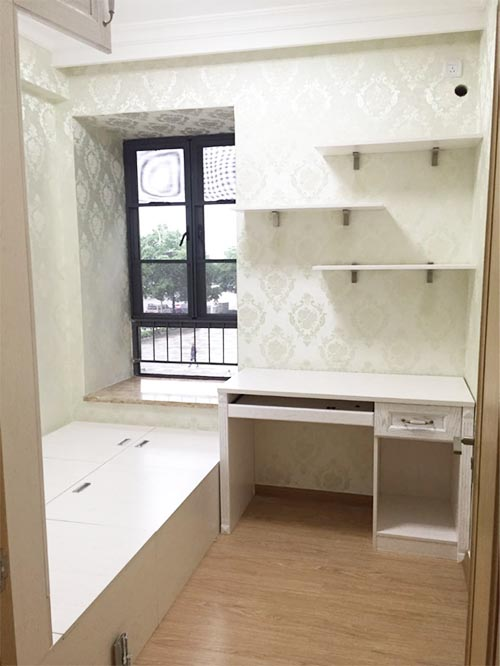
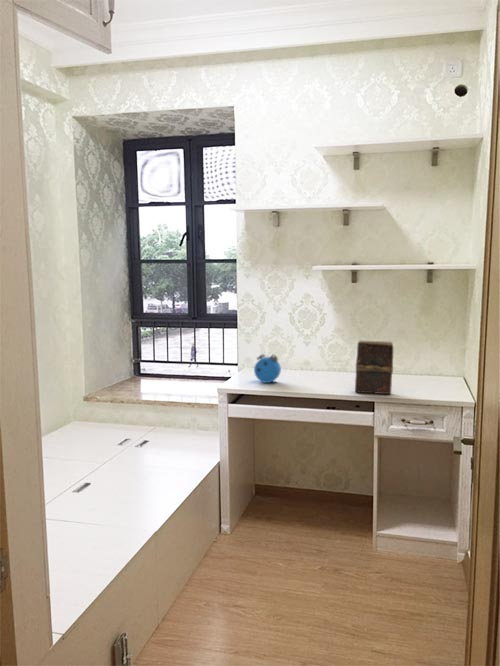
+ book [354,339,394,395]
+ alarm clock [253,353,282,384]
